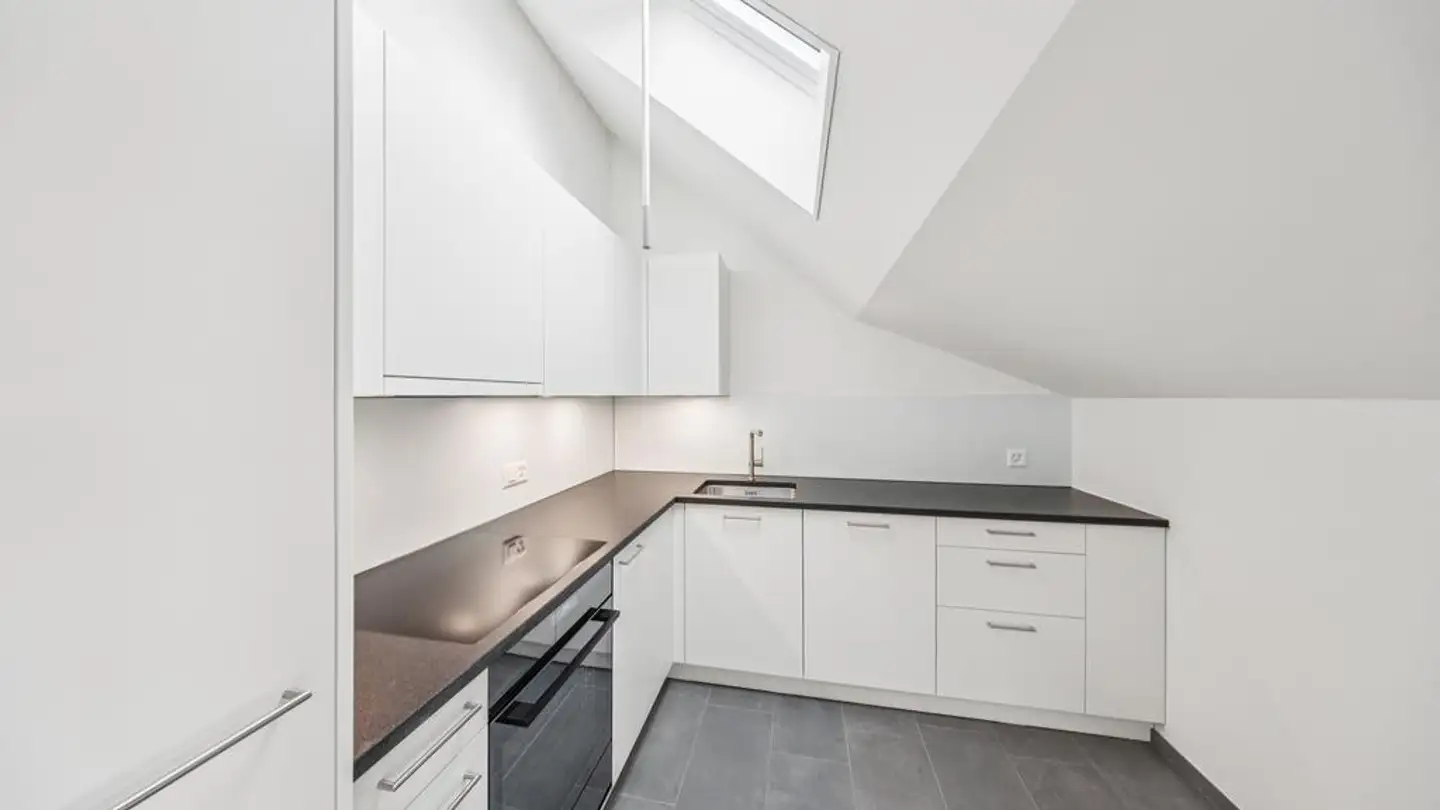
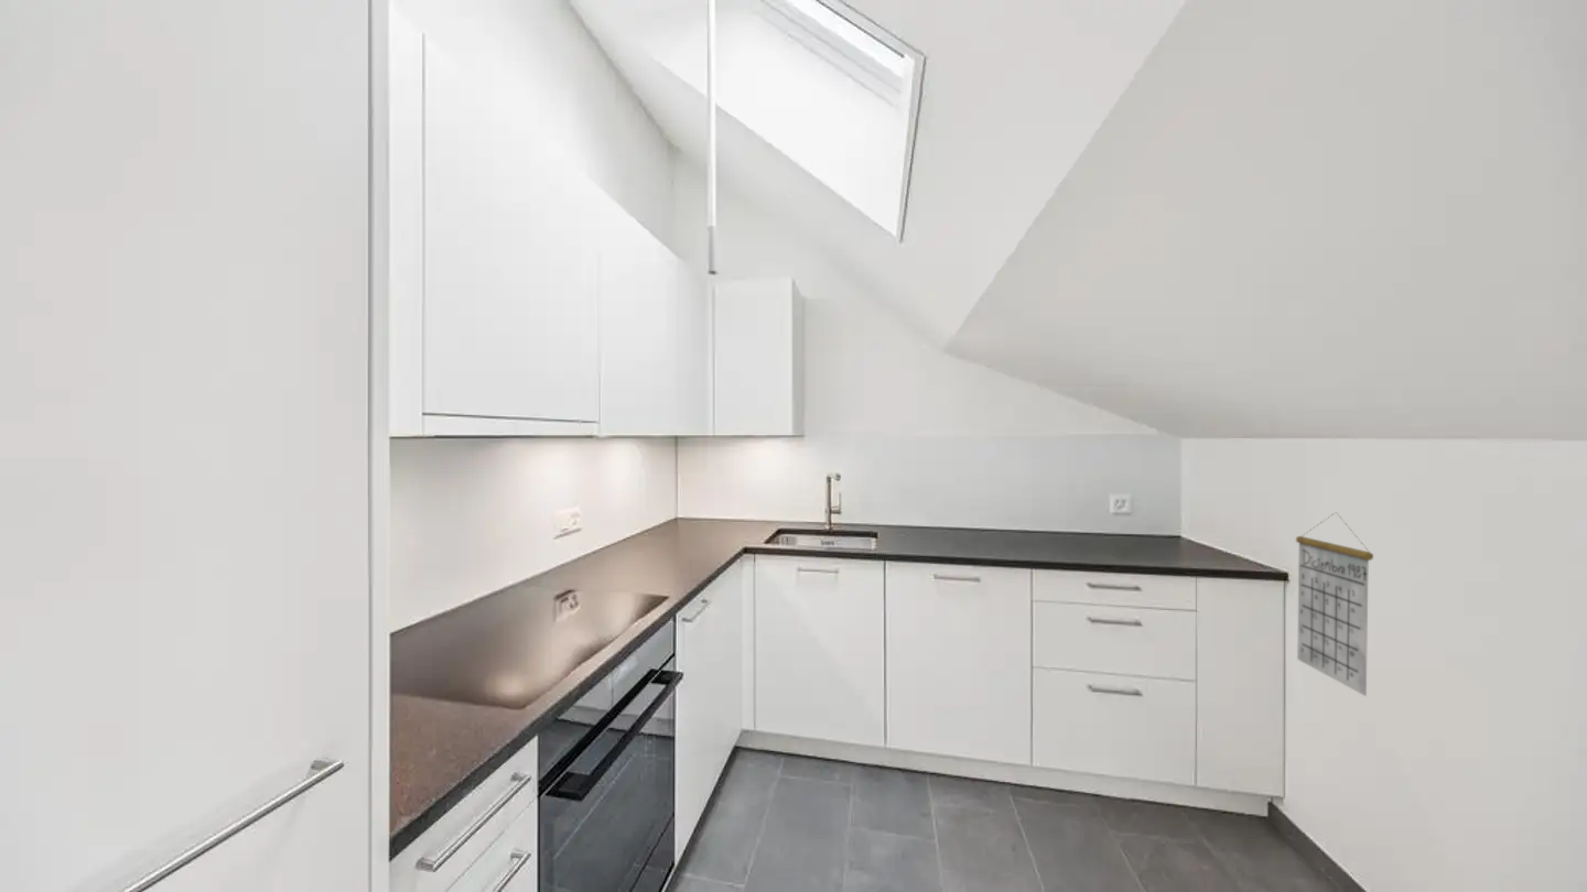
+ calendar [1295,511,1374,697]
